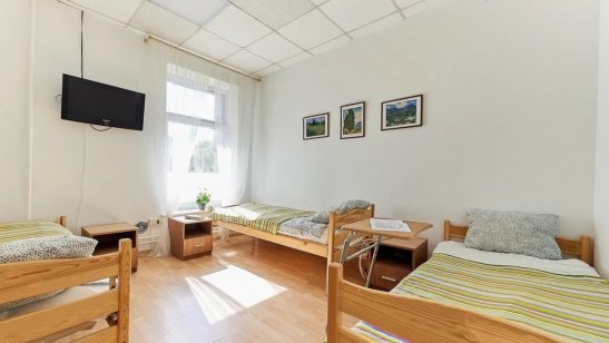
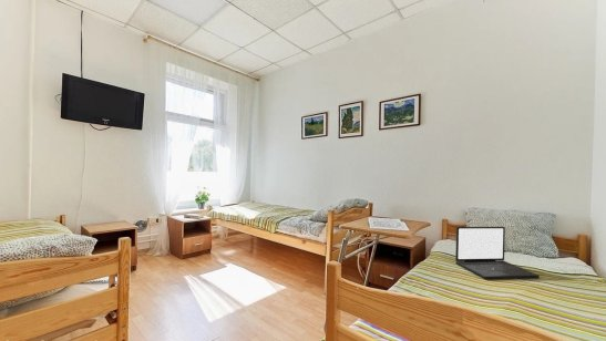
+ laptop [454,226,541,280]
